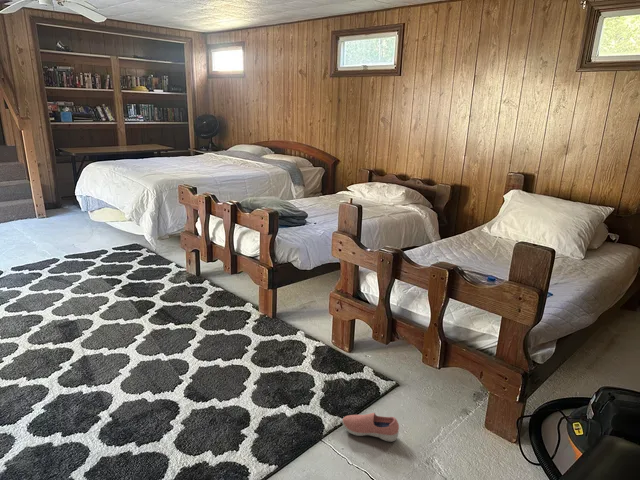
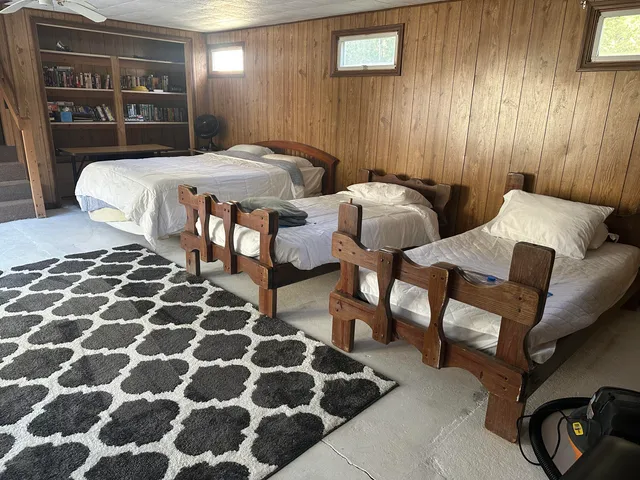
- shoe [341,412,400,443]
